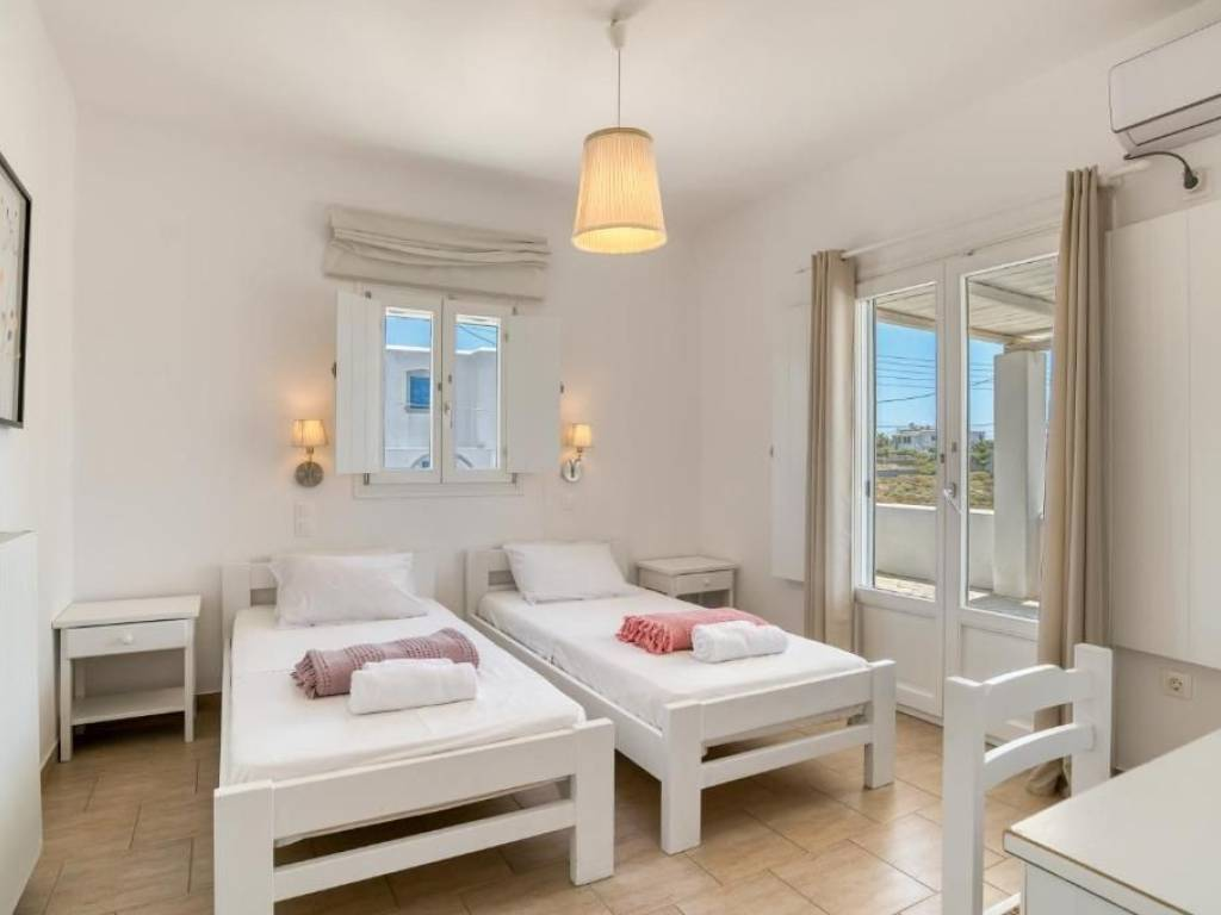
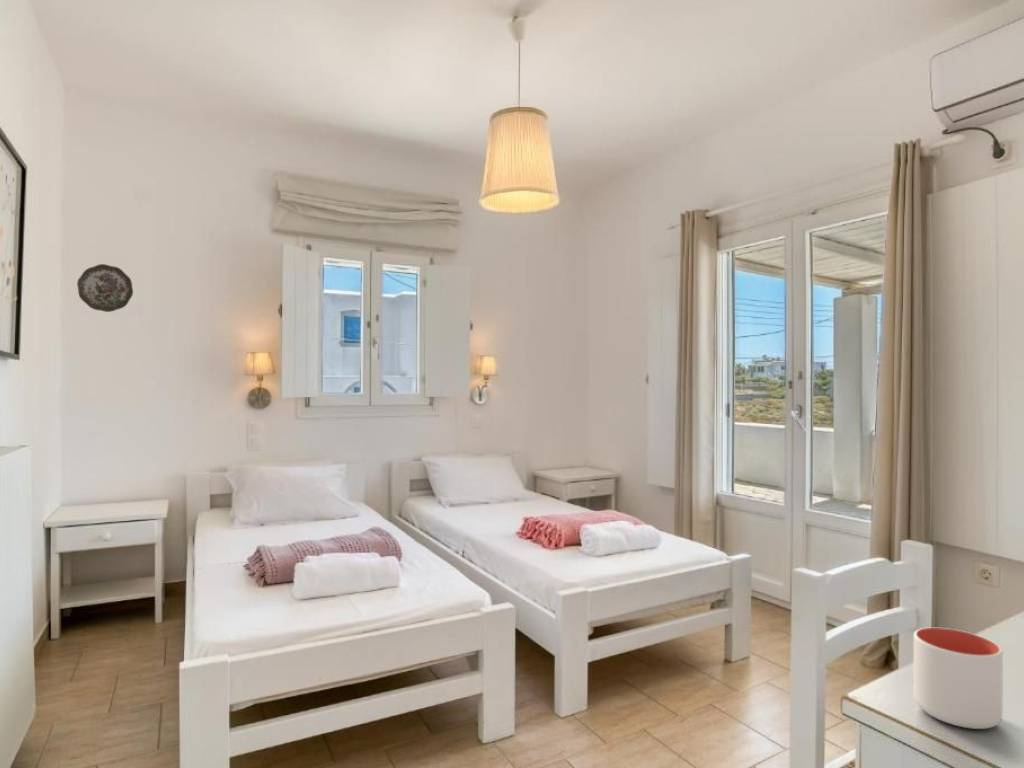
+ cup [913,627,1004,730]
+ decorative plate [76,263,134,313]
